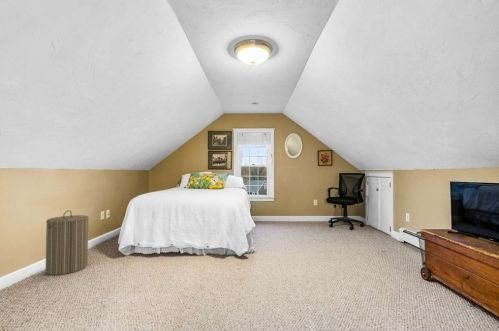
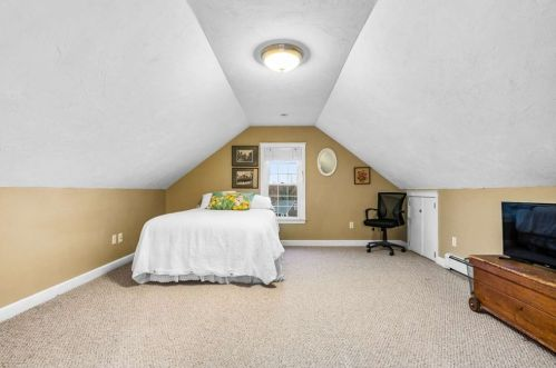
- laundry hamper [44,209,90,276]
